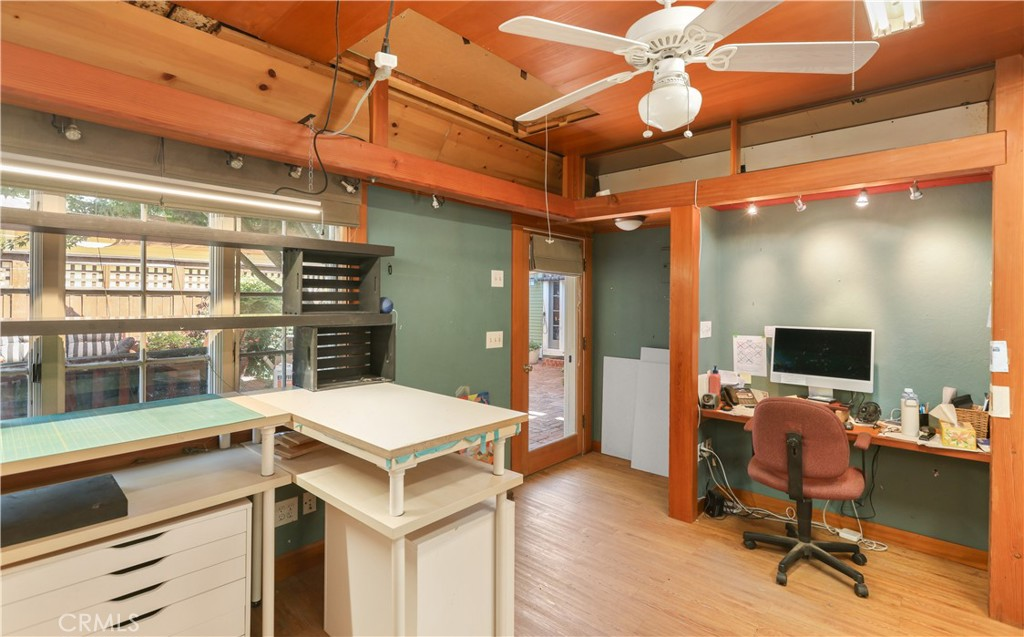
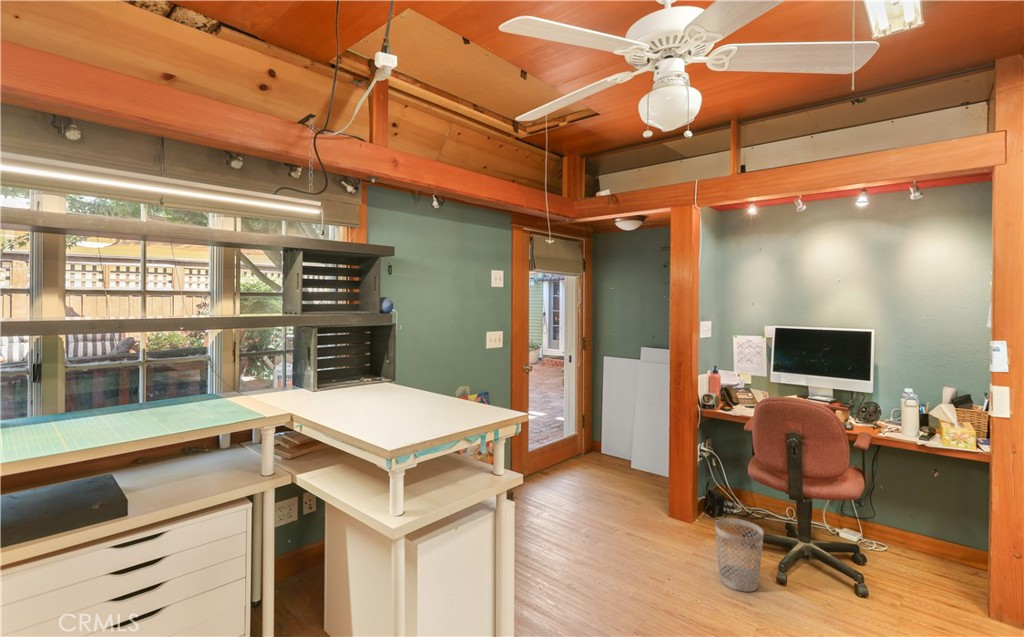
+ wastebasket [714,517,765,593]
